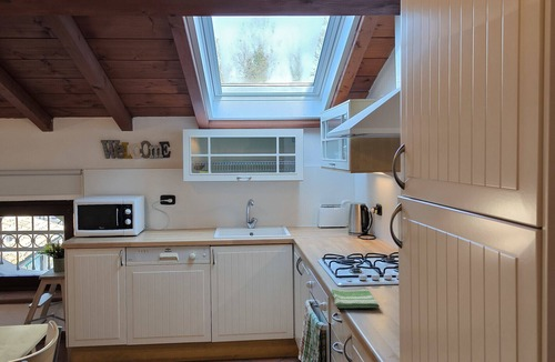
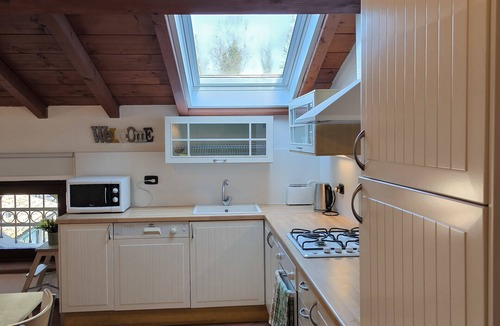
- dish towel [331,288,381,309]
